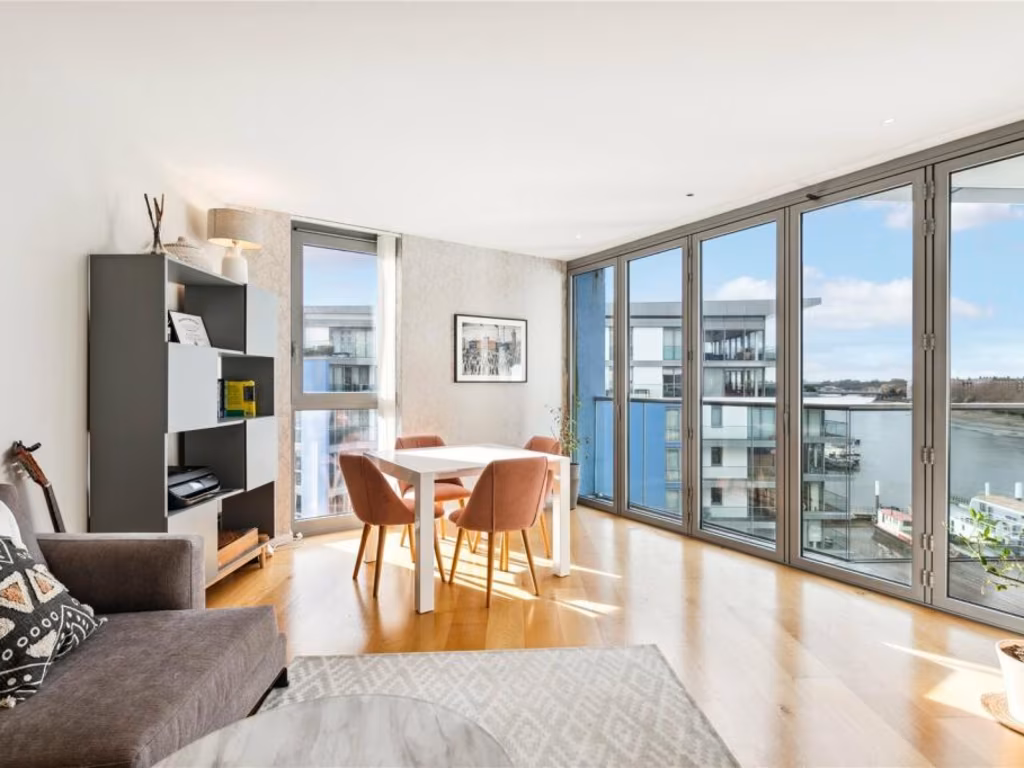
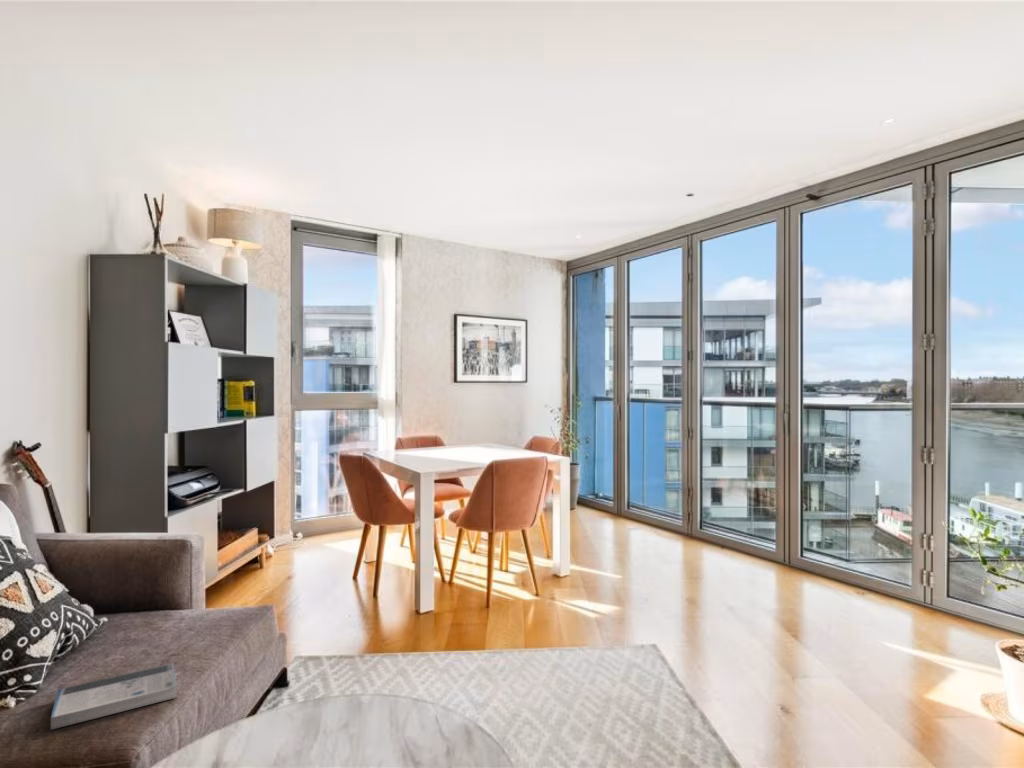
+ book [50,662,178,731]
